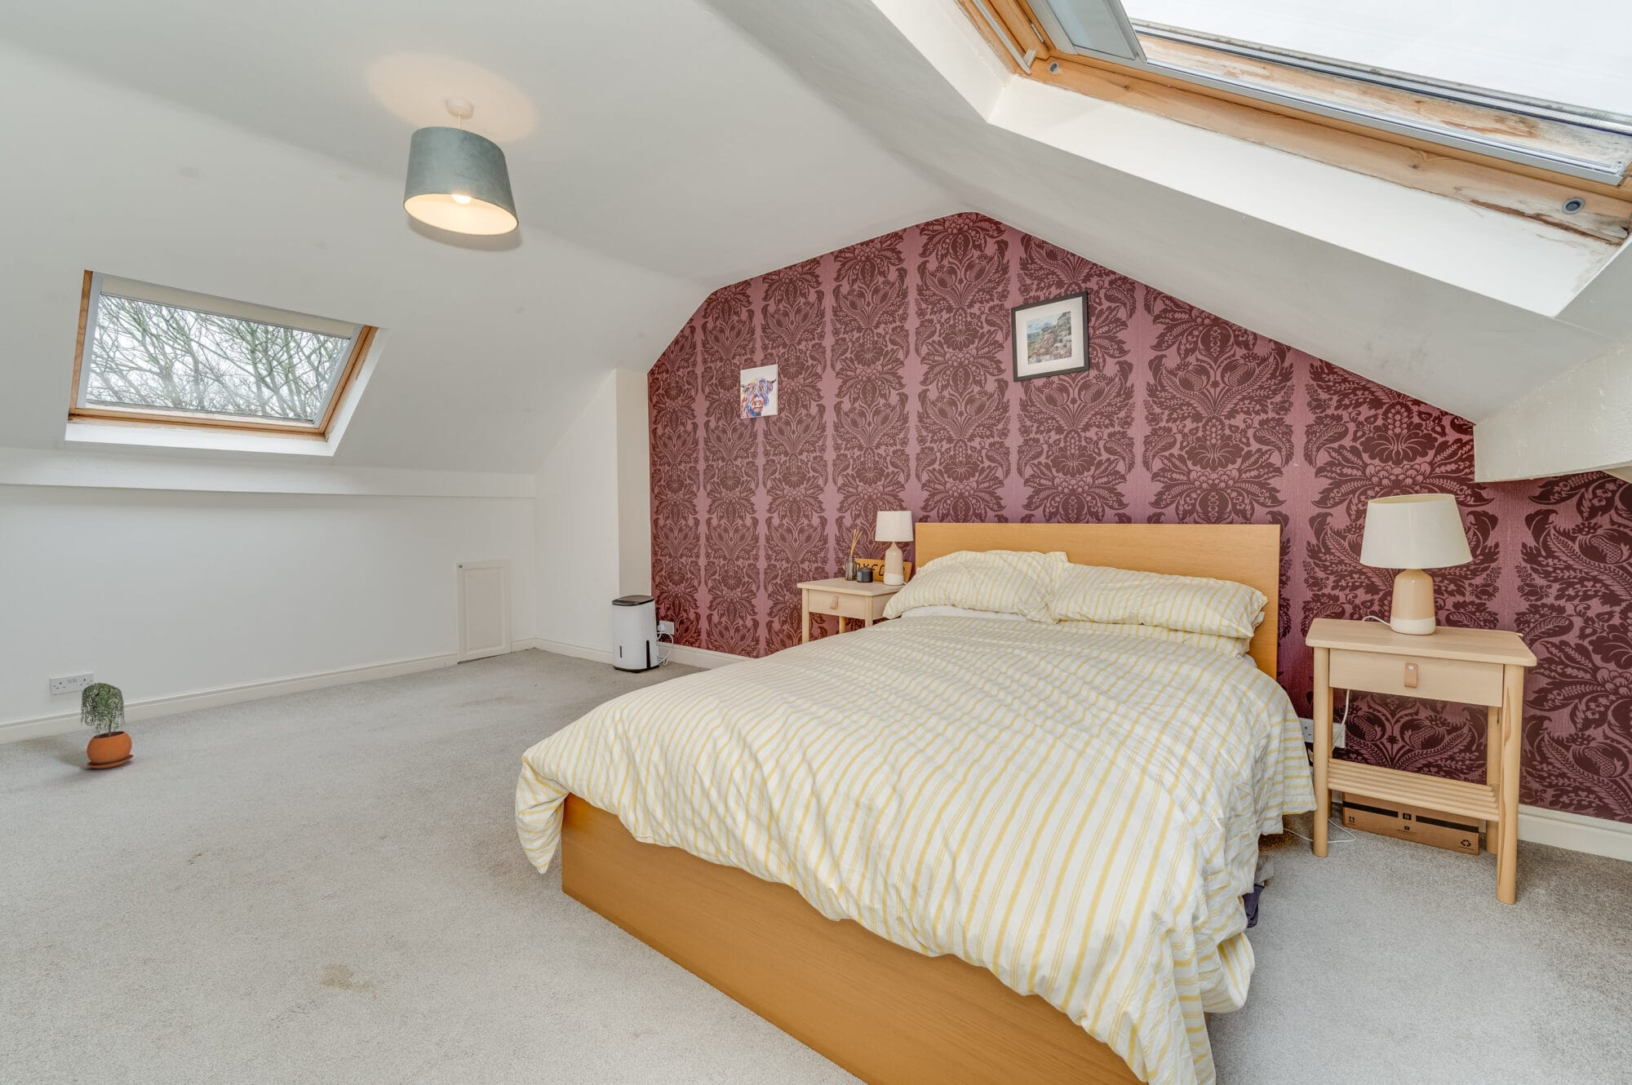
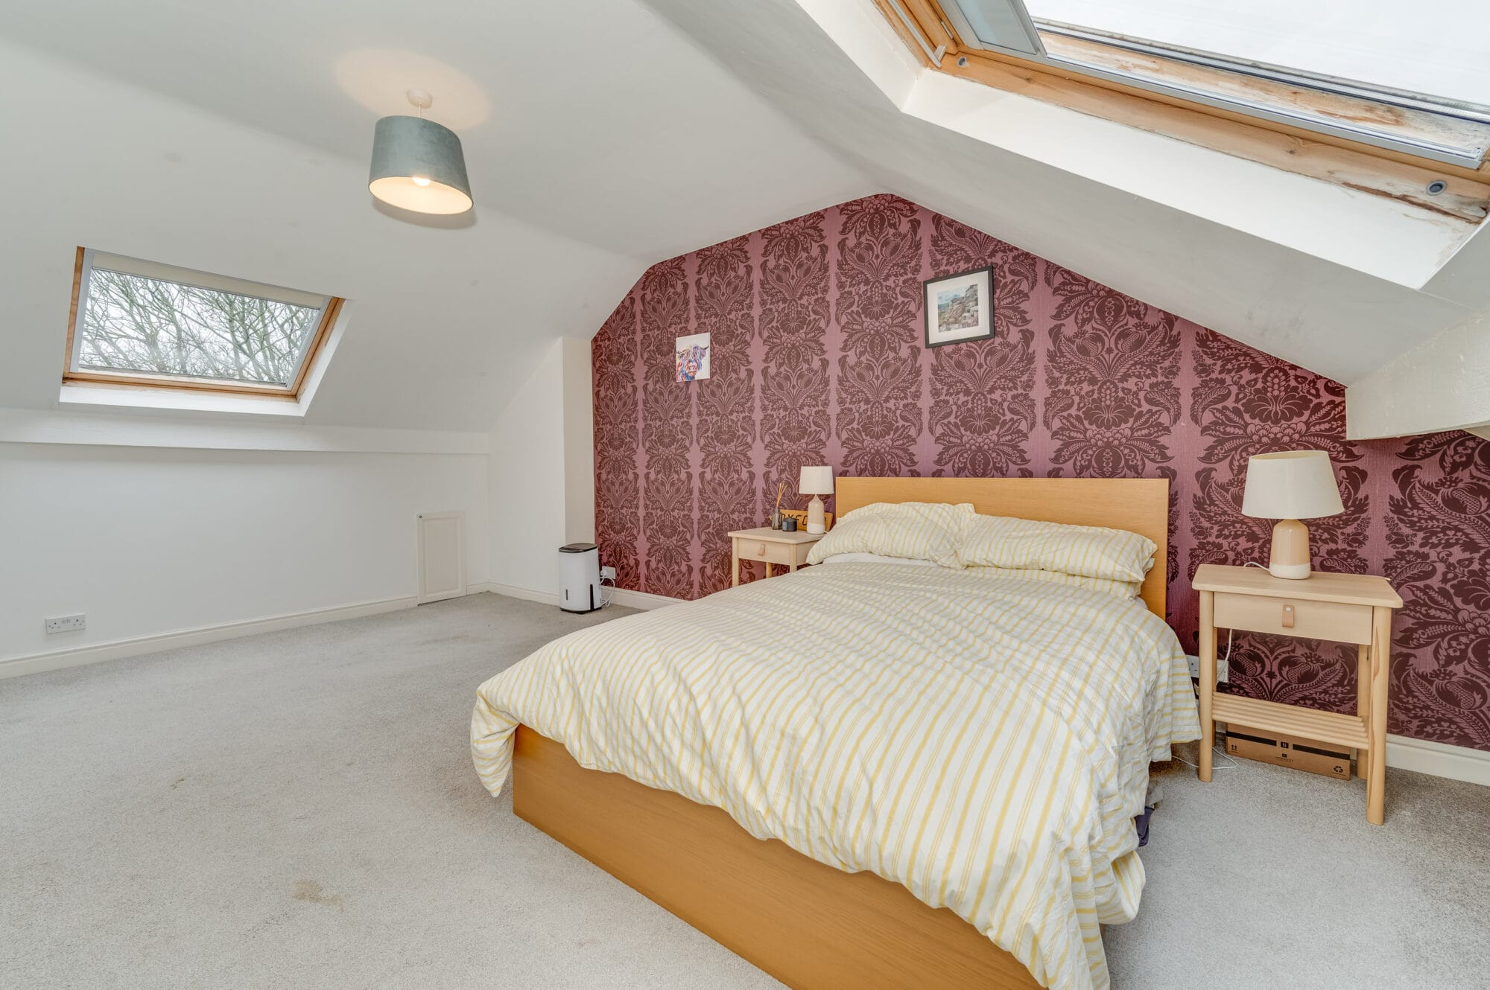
- potted plant [79,682,134,769]
